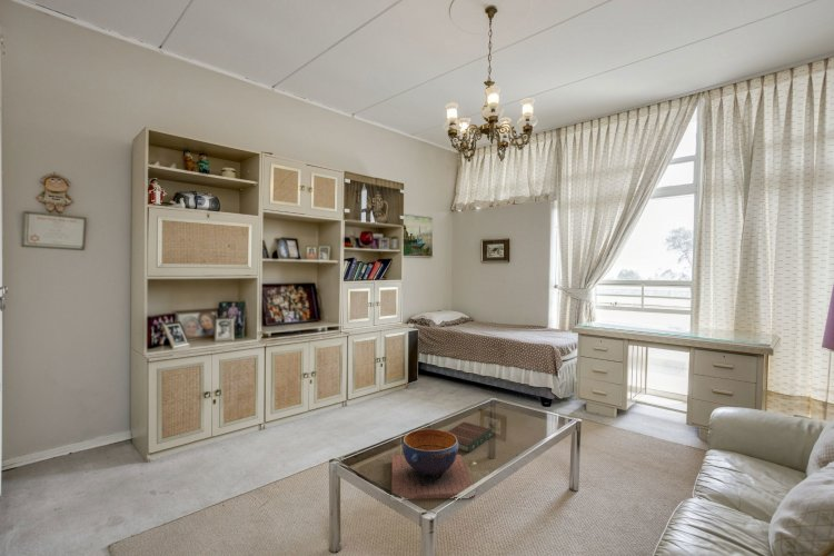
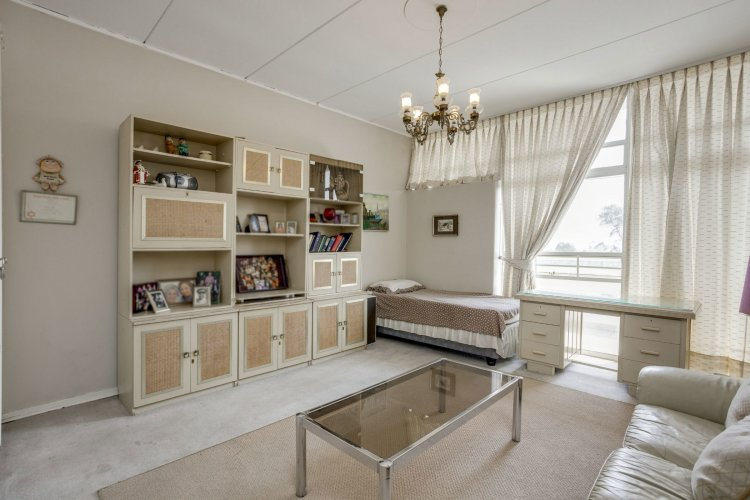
- book [447,420,494,454]
- decorative bowl [391,428,476,500]
